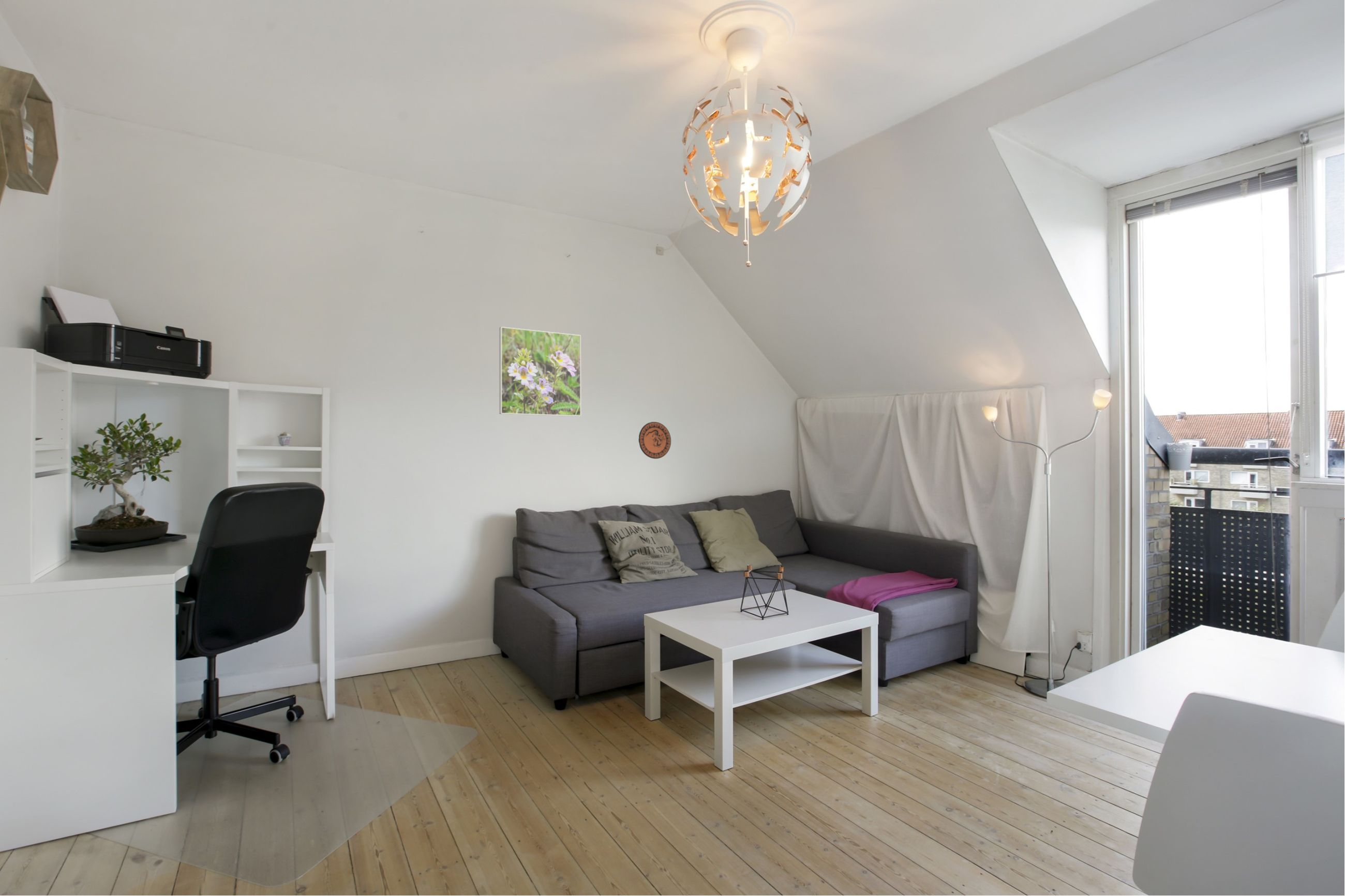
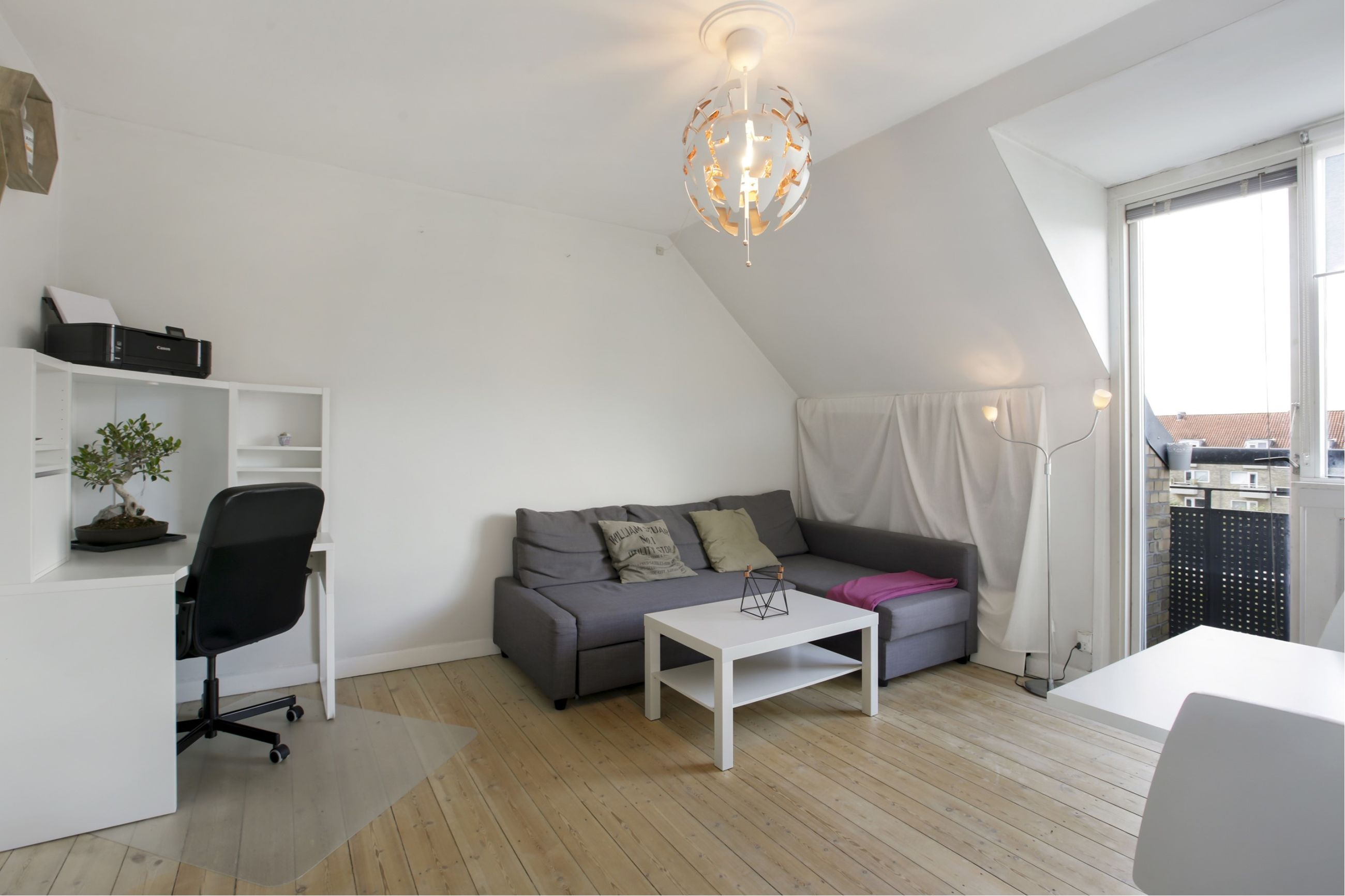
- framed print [499,326,581,417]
- decorative plate [638,421,671,459]
